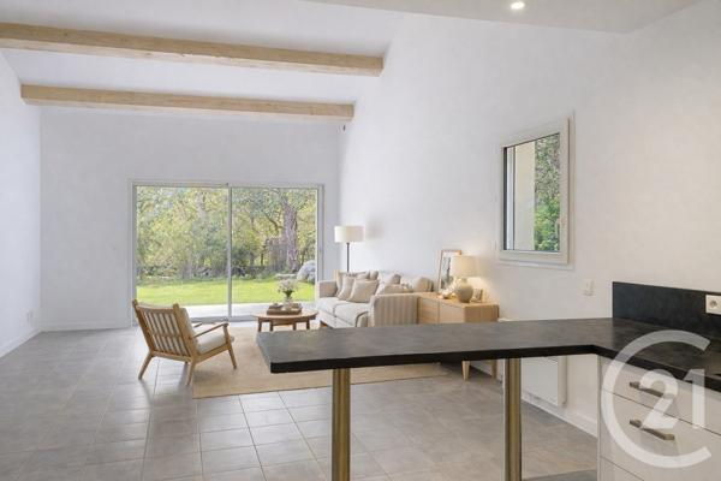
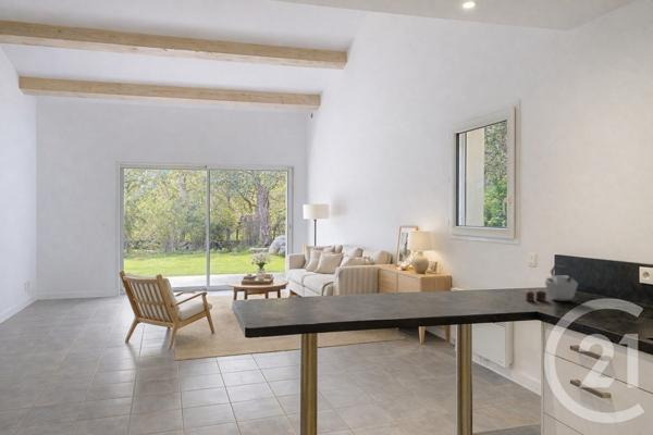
+ kettle [525,264,579,302]
